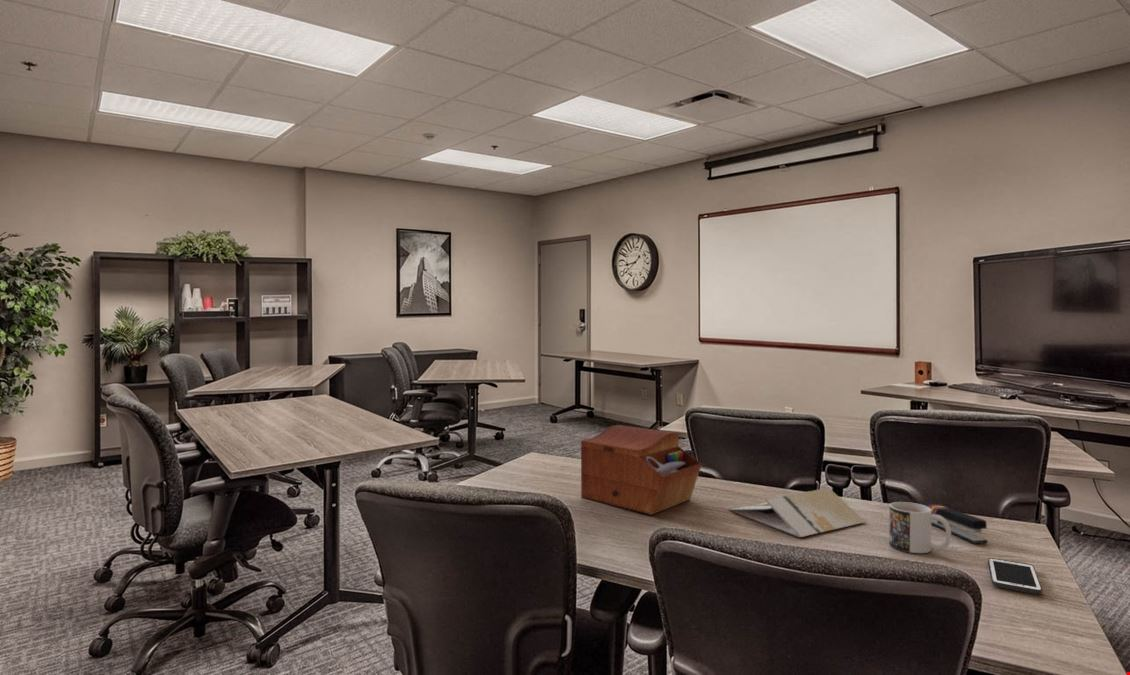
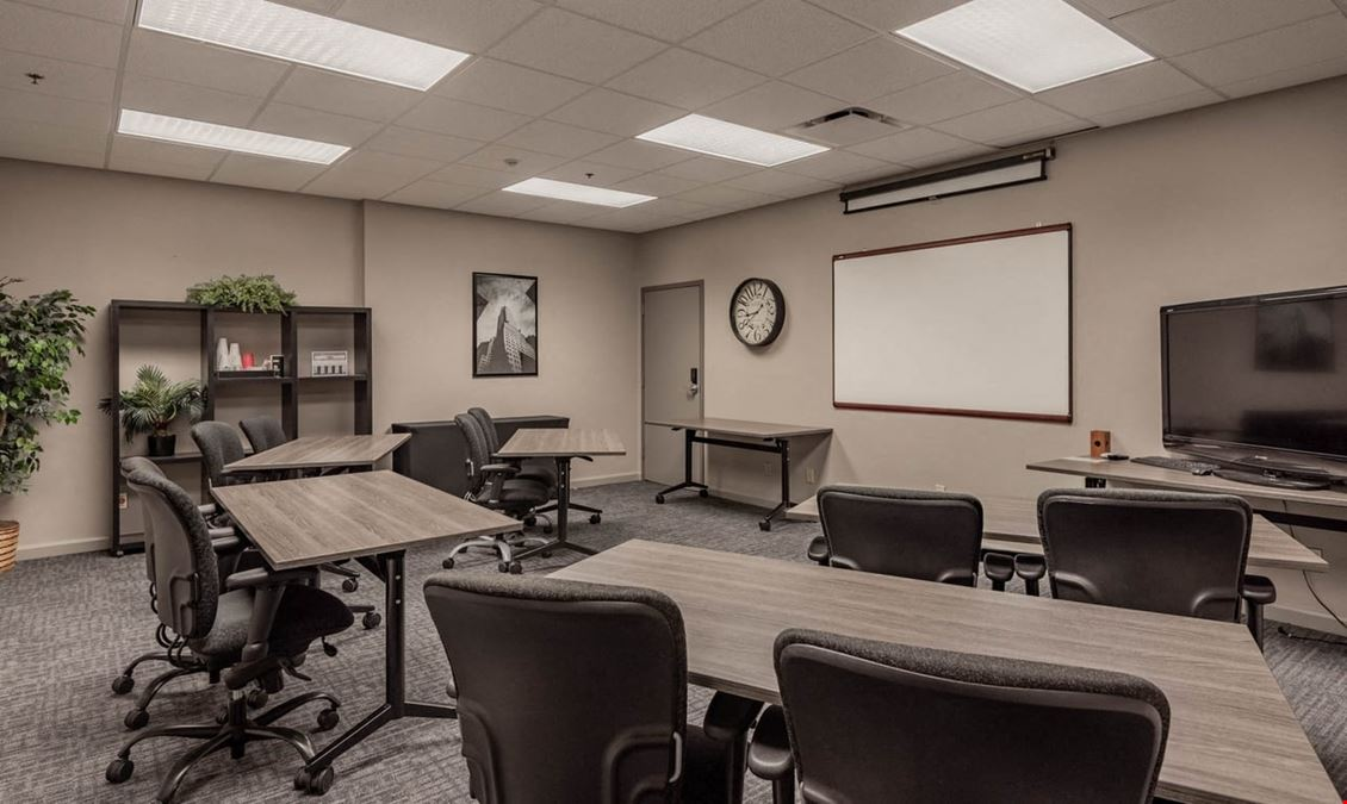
- sewing box [580,424,703,516]
- stapler [919,501,989,545]
- mug [888,501,952,554]
- brochure [727,487,866,538]
- cell phone [987,557,1043,595]
